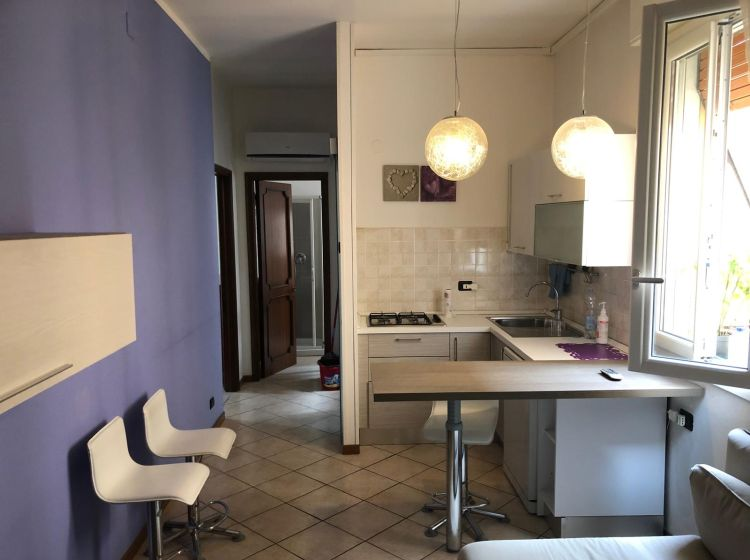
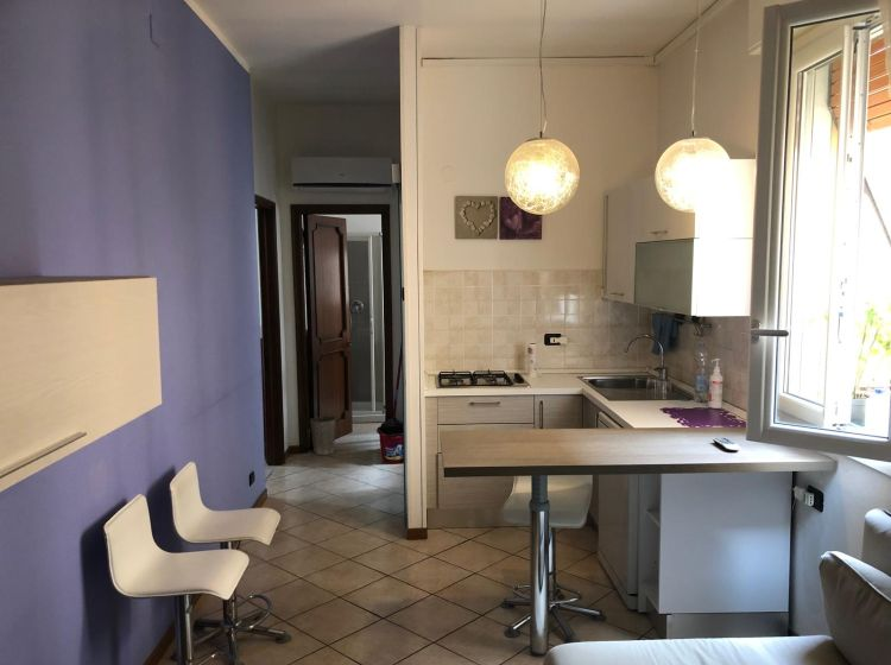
+ waste basket [309,414,337,456]
